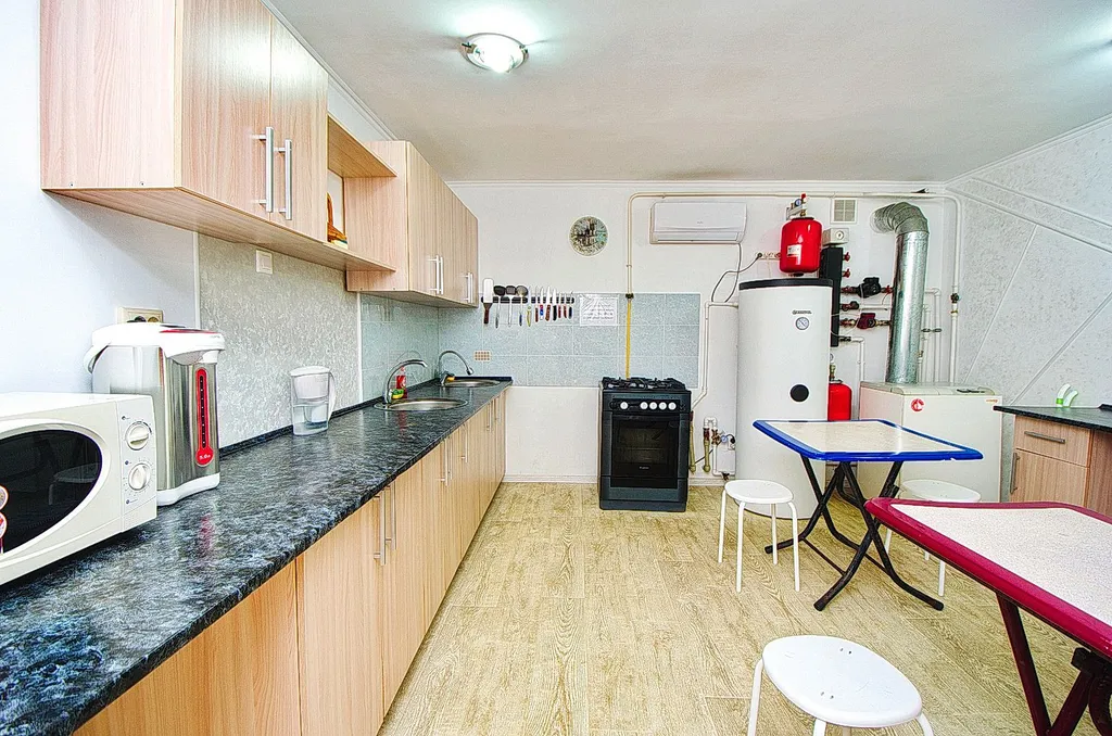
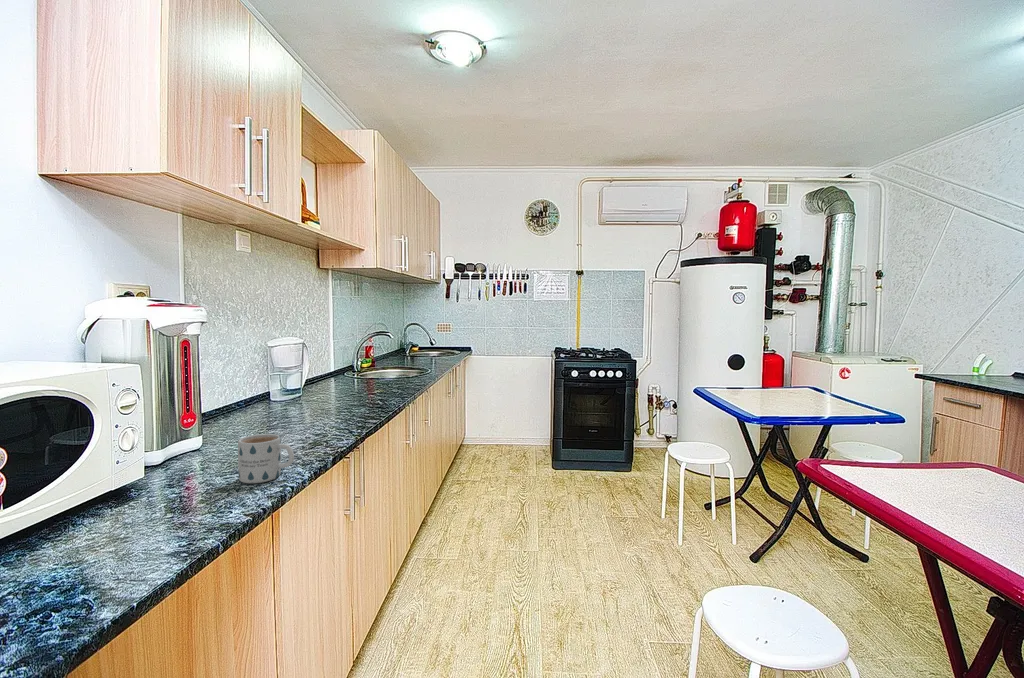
+ mug [237,433,295,484]
